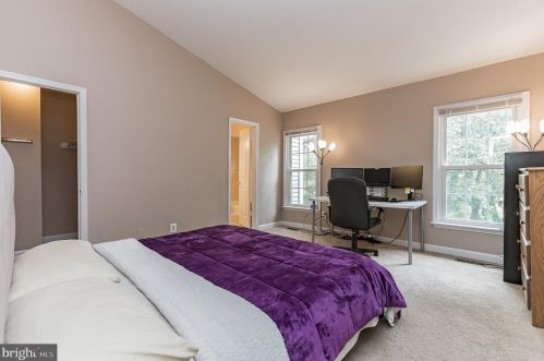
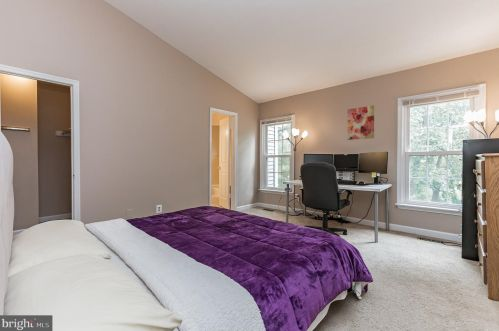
+ wall art [347,105,375,141]
